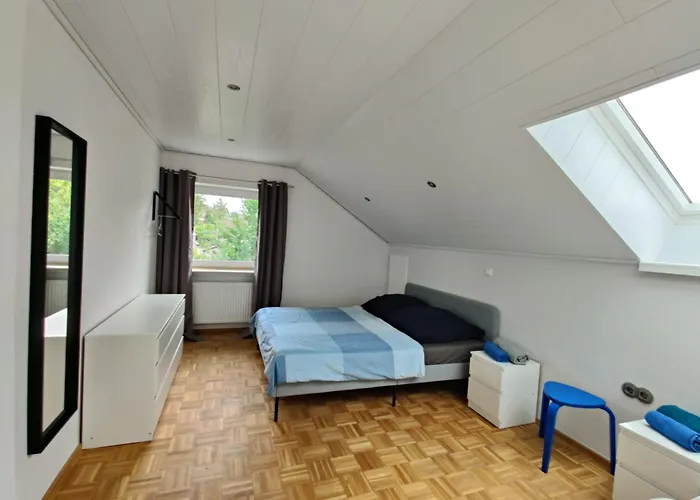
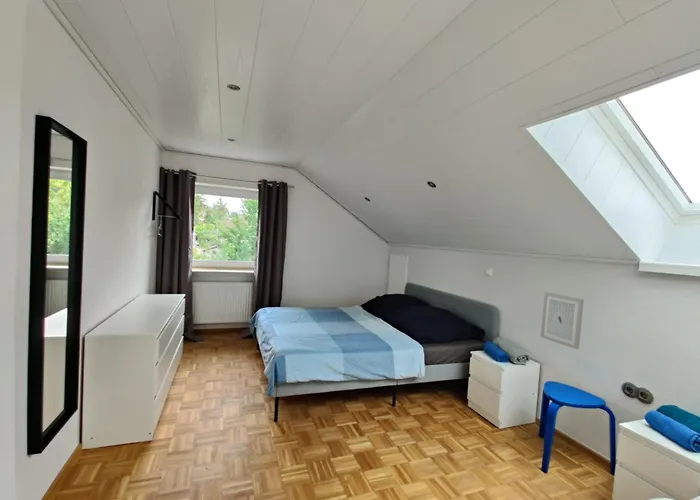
+ wall art [540,291,585,350]
